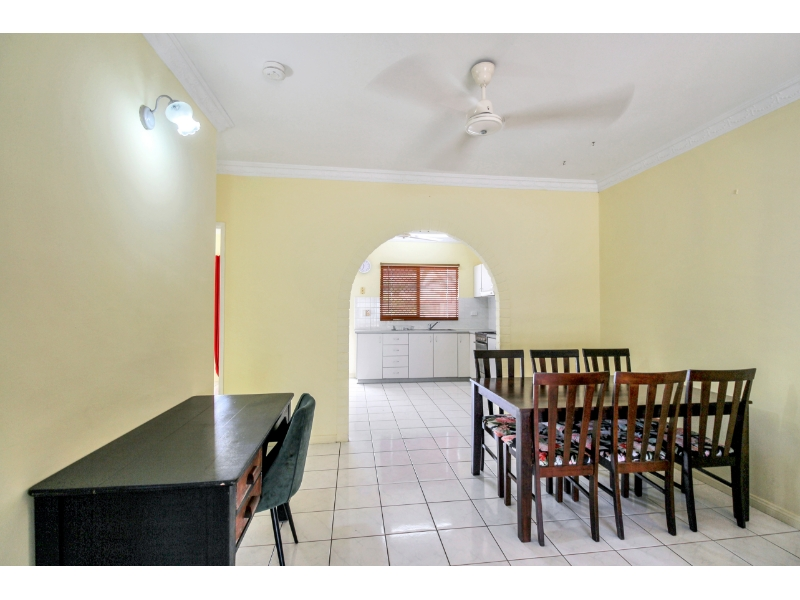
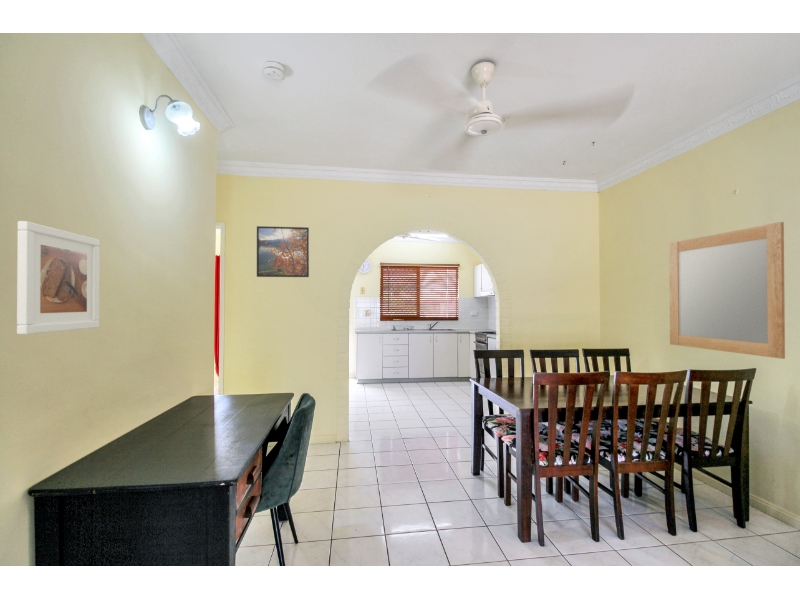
+ home mirror [668,221,786,360]
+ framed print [256,225,310,278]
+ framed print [16,220,100,335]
